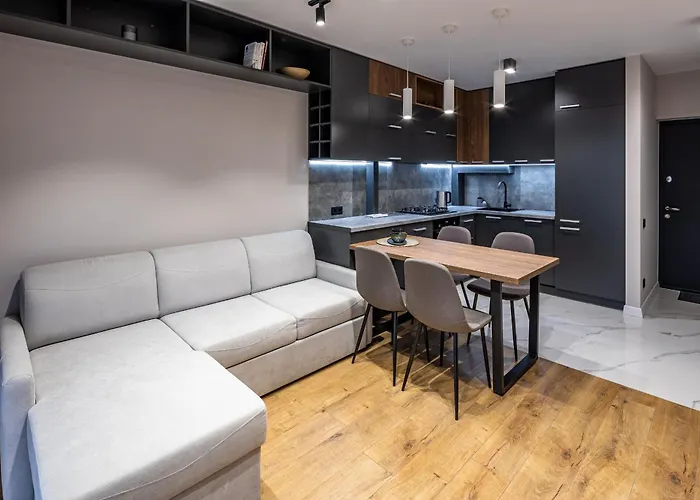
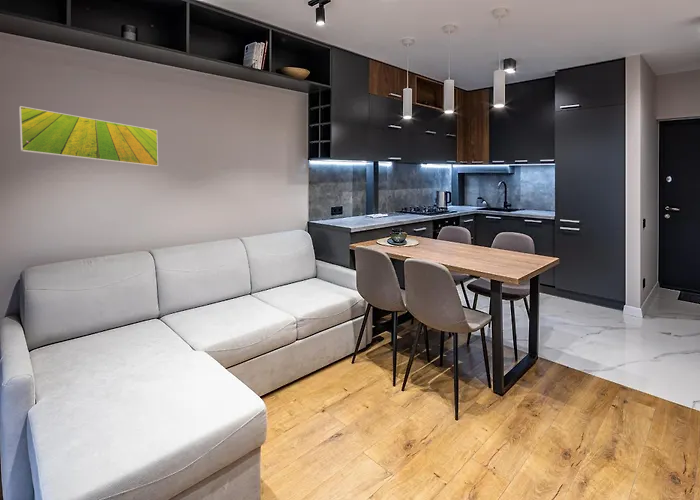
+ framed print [18,105,159,168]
